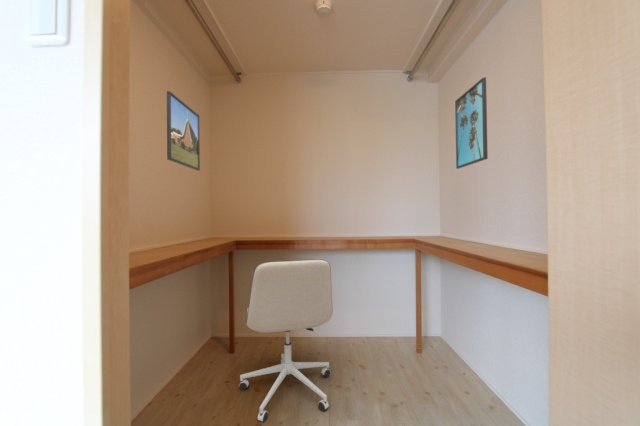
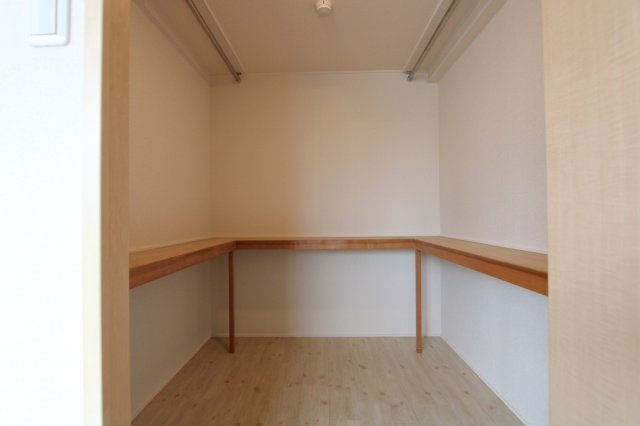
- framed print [166,90,201,172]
- office chair [238,258,333,423]
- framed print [454,77,489,170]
